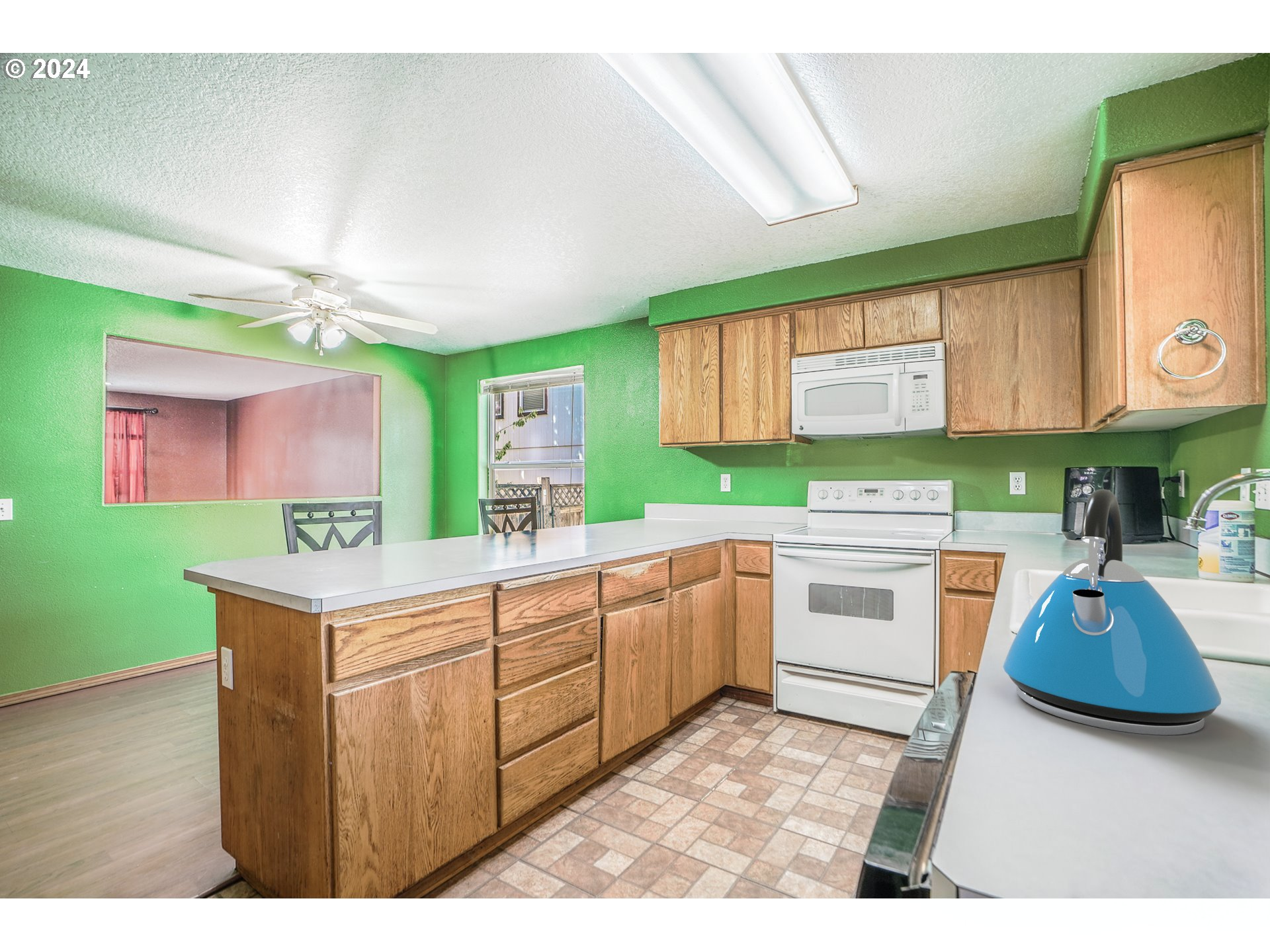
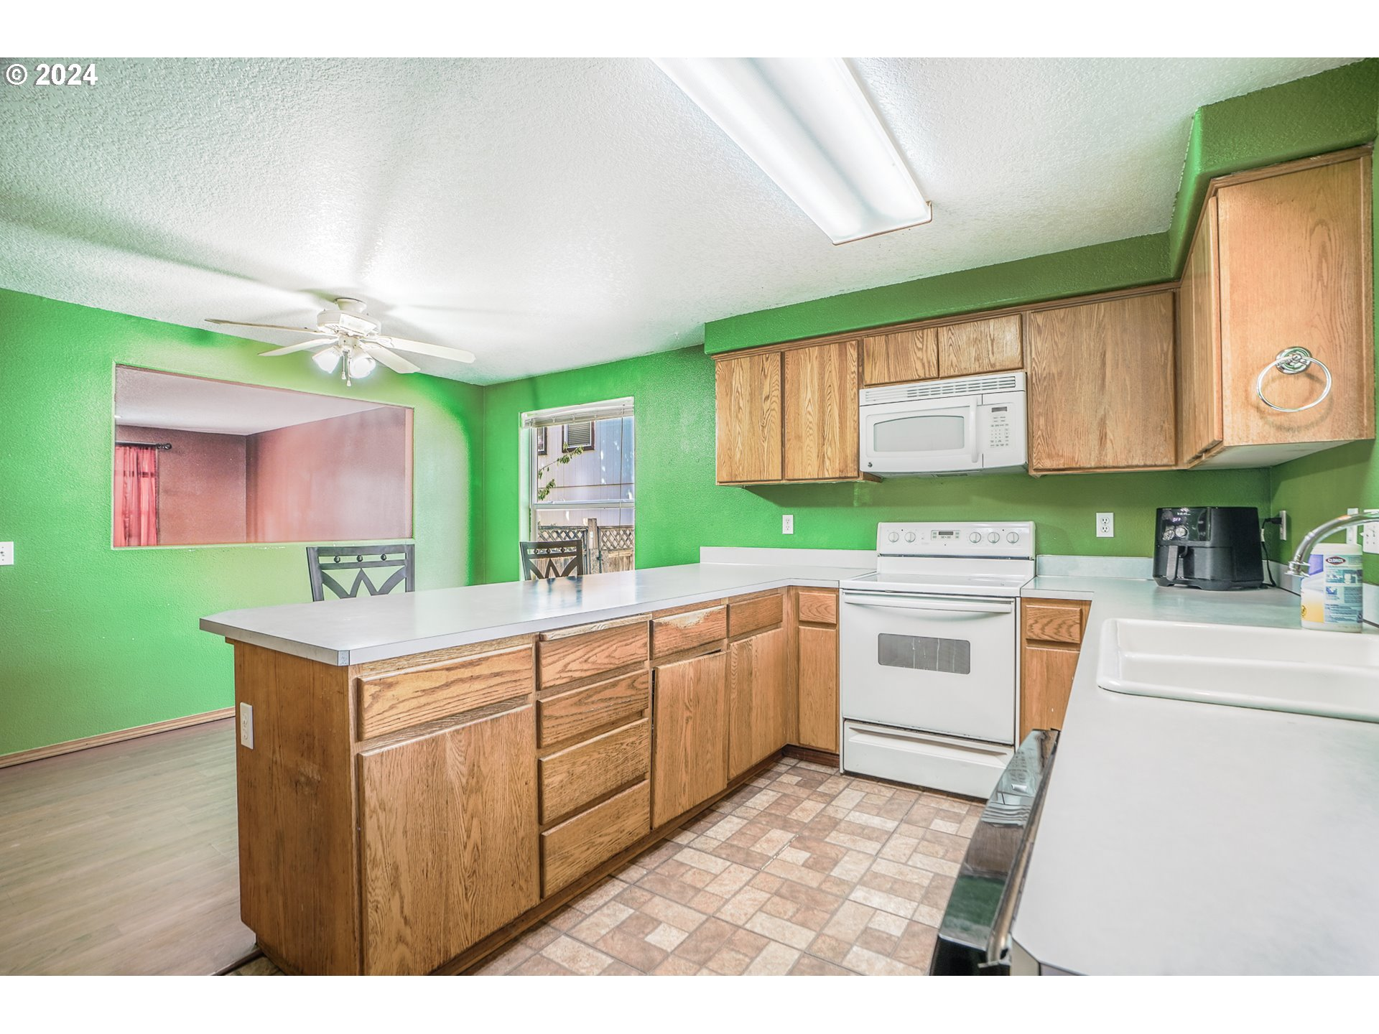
- kettle [1003,489,1222,736]
